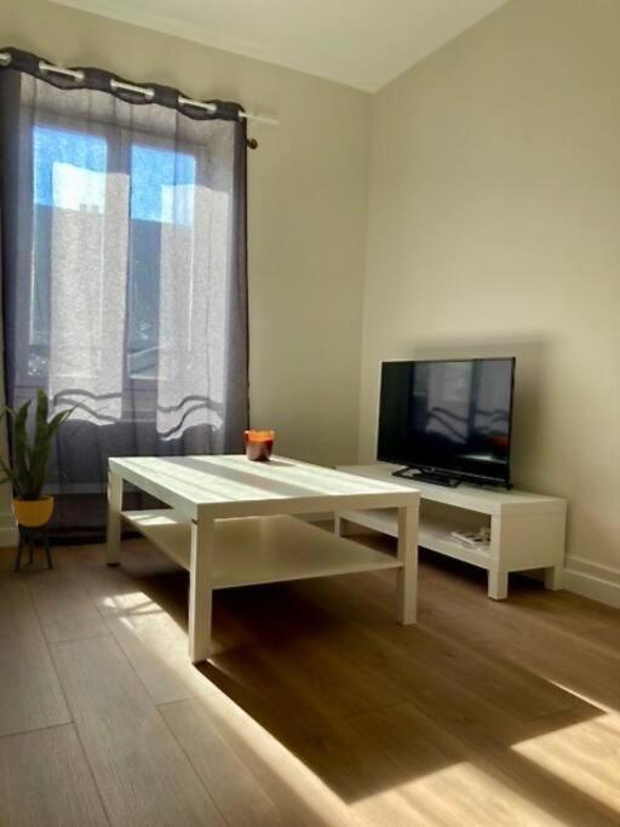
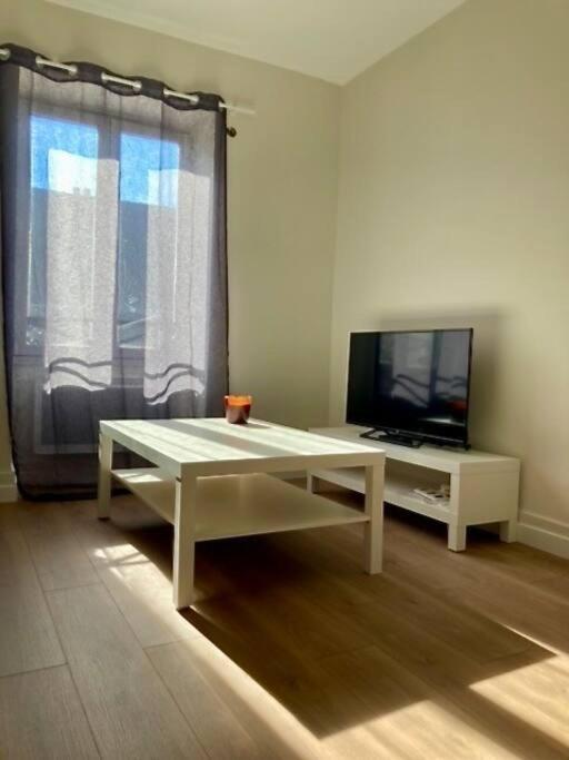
- house plant [0,384,108,573]
